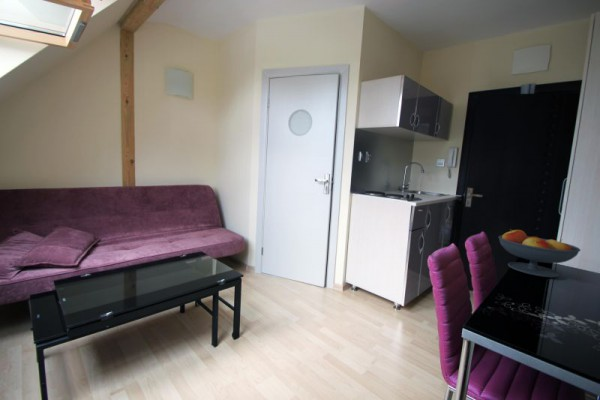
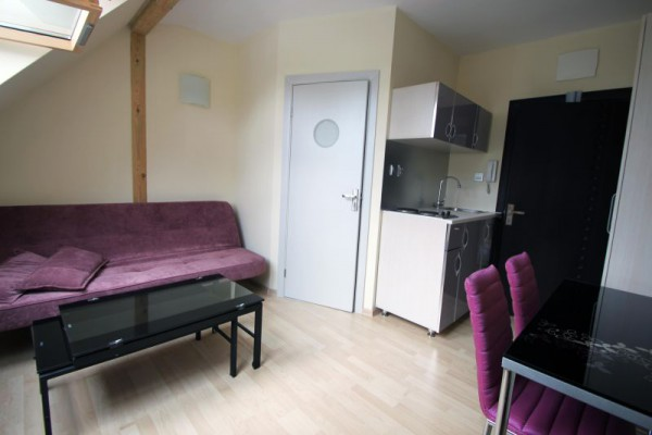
- fruit bowl [498,228,582,278]
